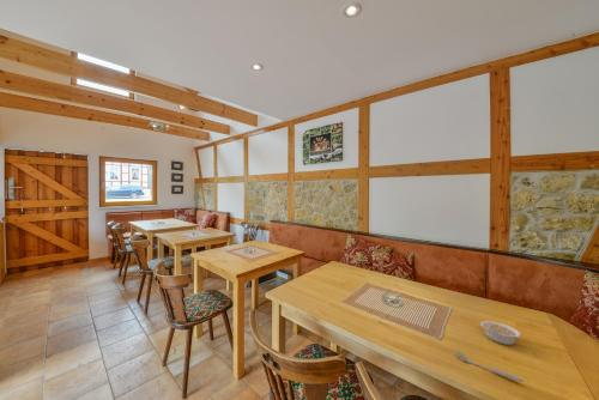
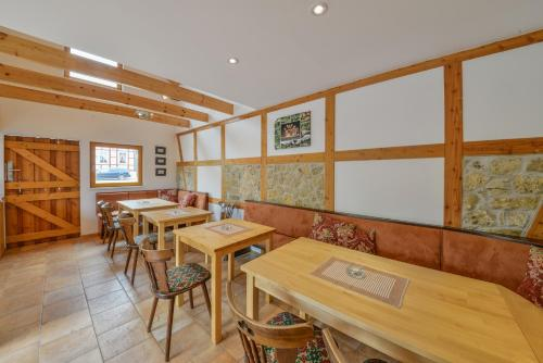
- spoon [454,350,525,383]
- legume [479,320,522,346]
